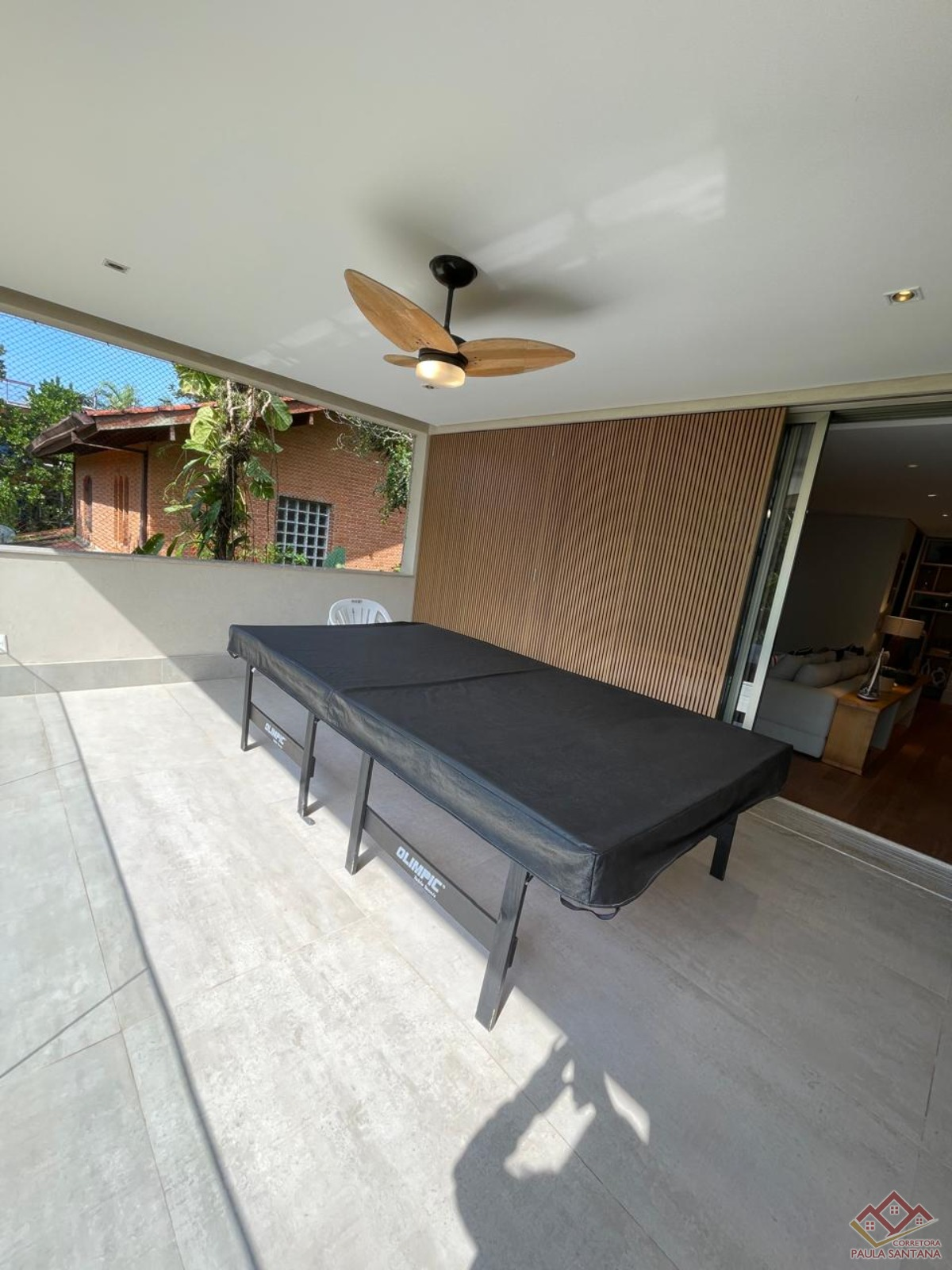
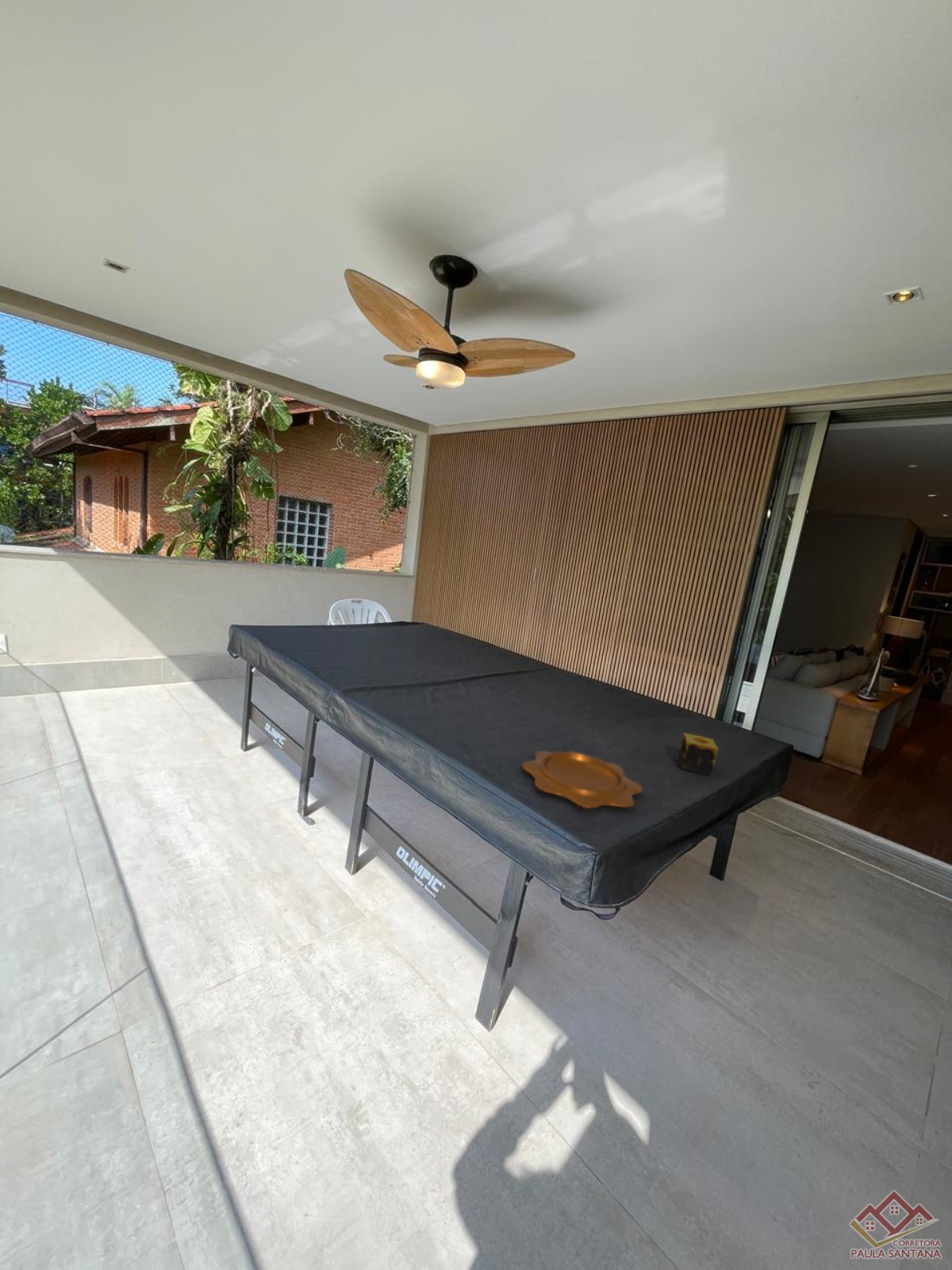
+ candle [677,732,719,776]
+ decorative bowl [521,750,643,809]
